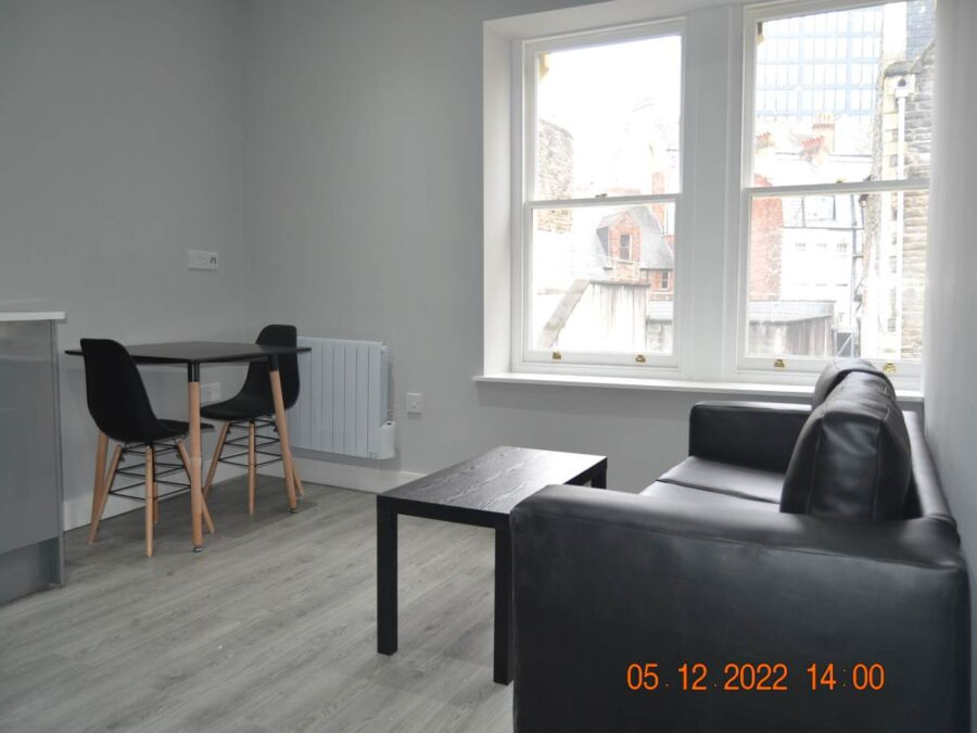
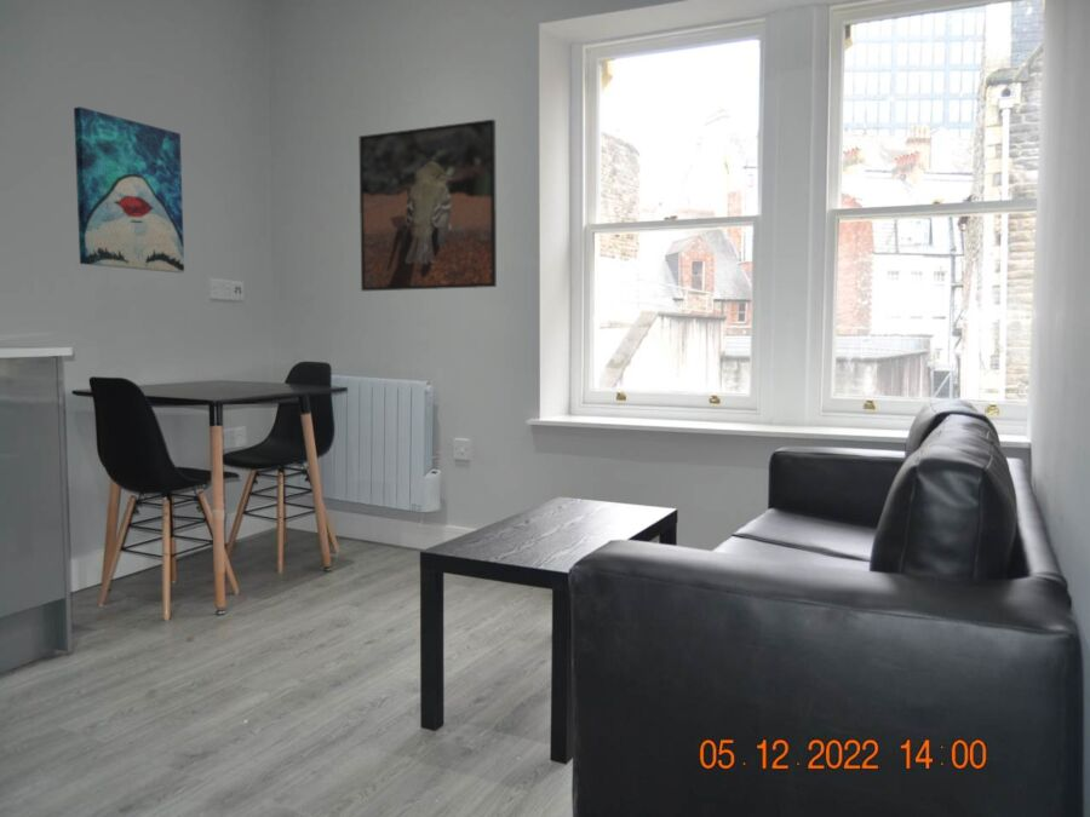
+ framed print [358,119,498,292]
+ wall art [73,105,185,274]
